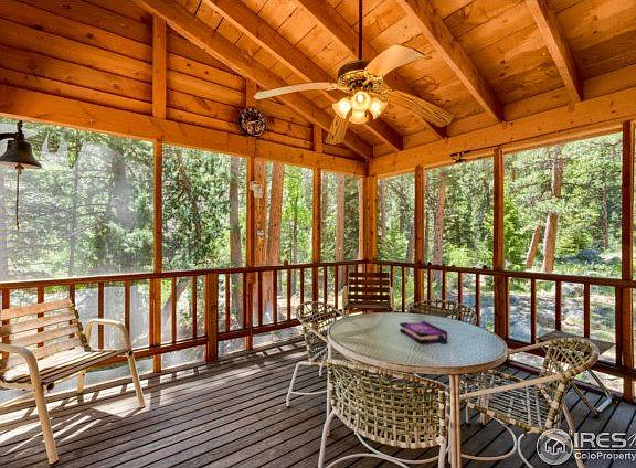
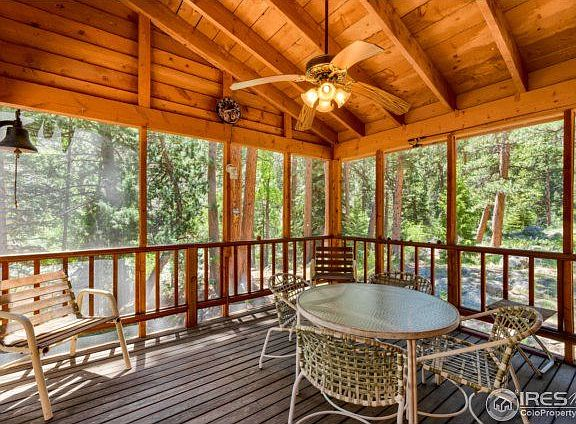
- board game [399,320,448,344]
